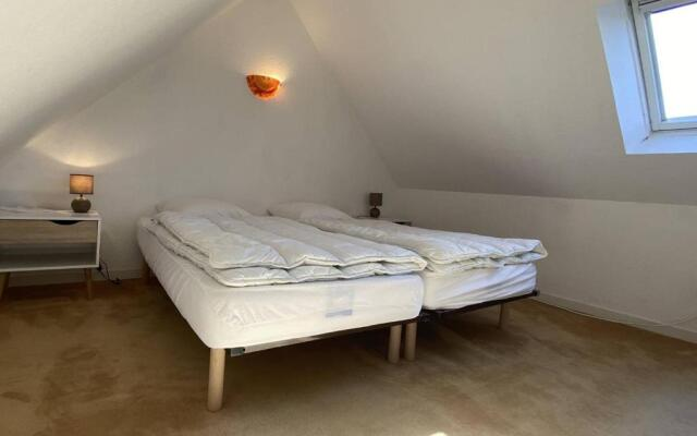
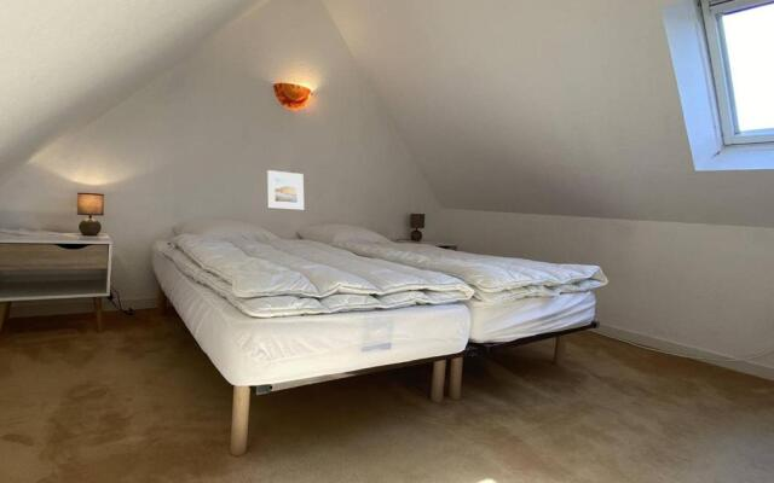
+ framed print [266,169,305,211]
